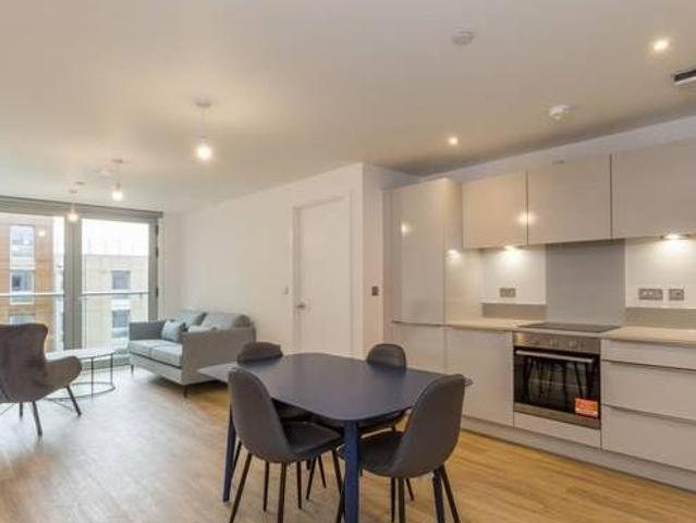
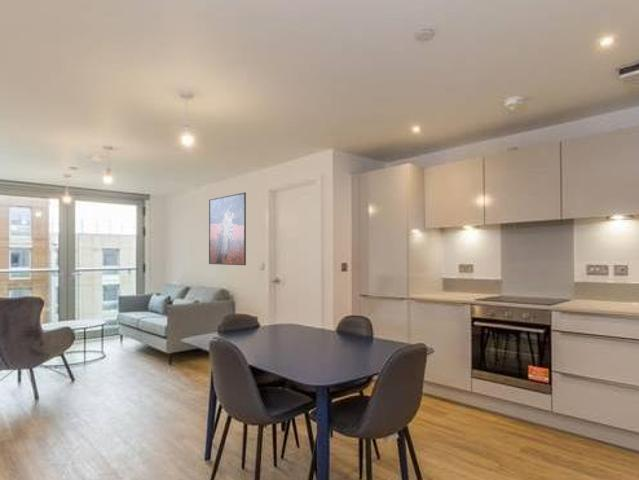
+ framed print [208,191,247,266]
